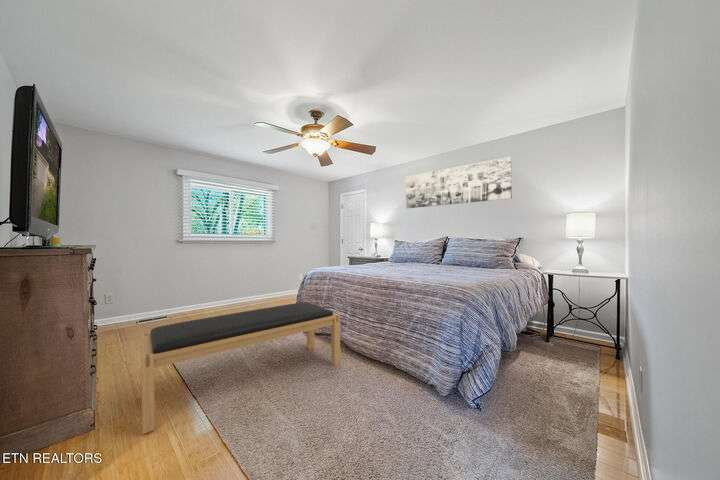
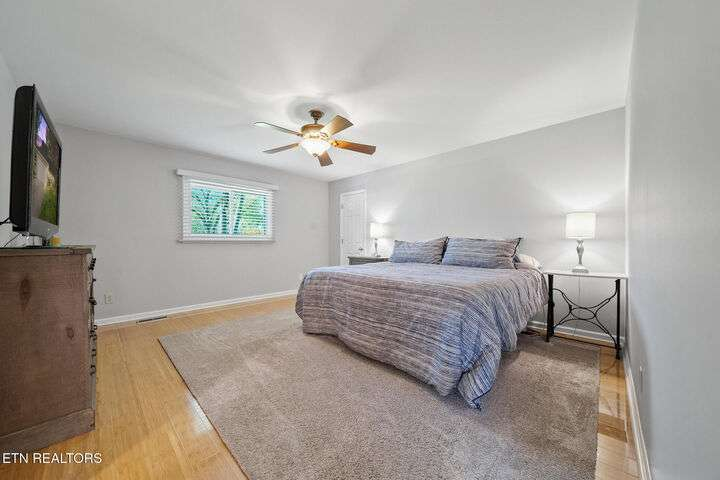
- bench [140,301,341,435]
- wall art [405,156,513,210]
